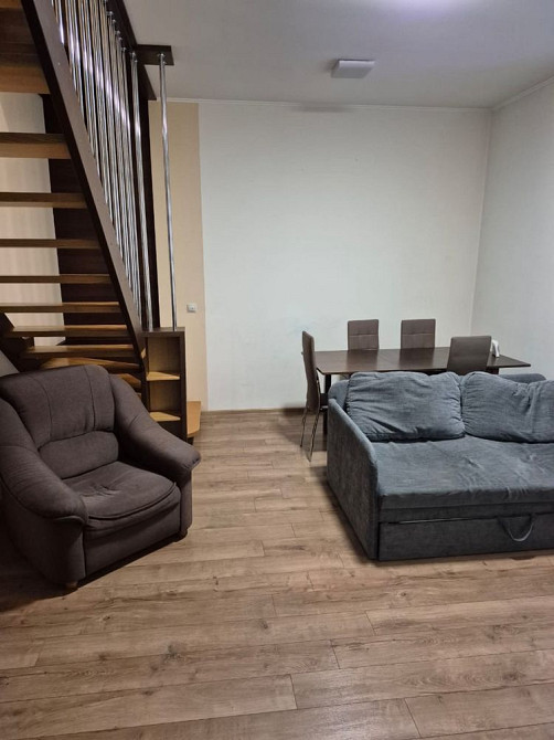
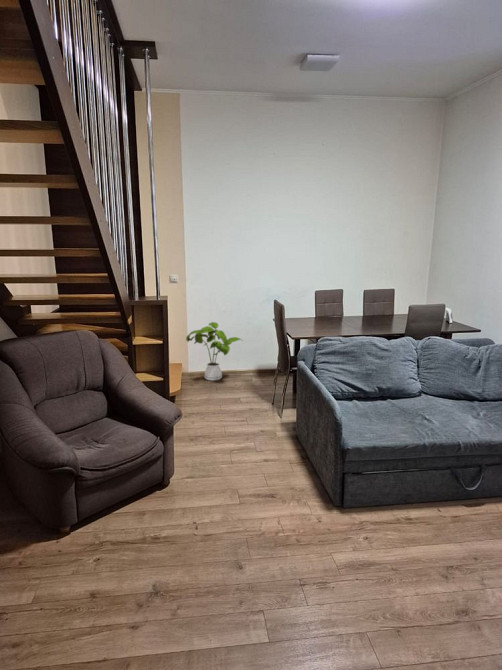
+ house plant [185,321,244,382]
